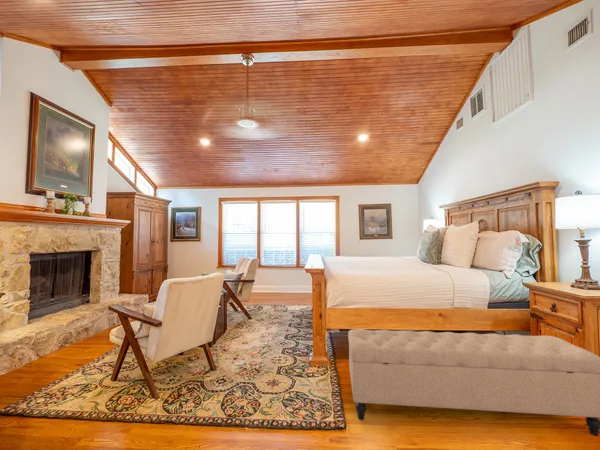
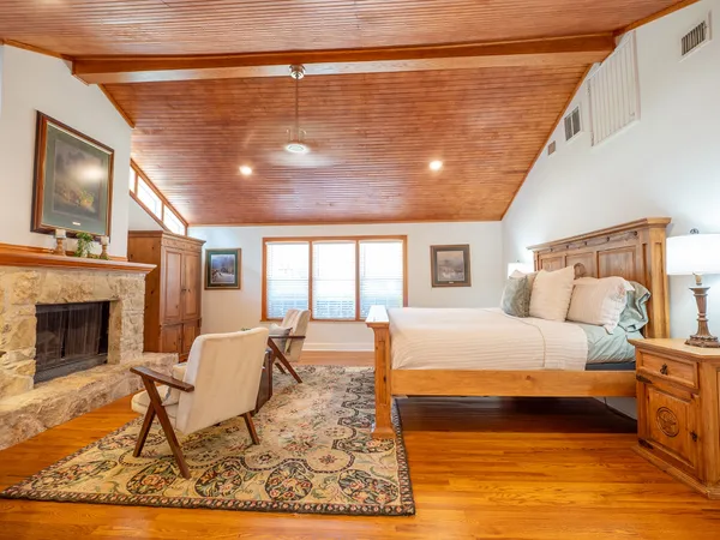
- bench [347,328,600,437]
